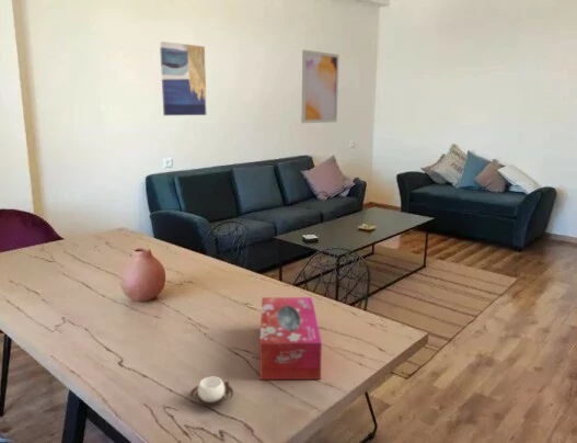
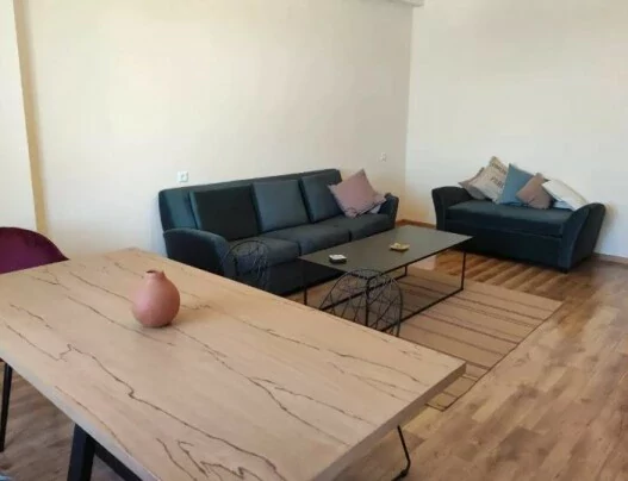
- tissue box [258,296,323,380]
- wall art [300,48,341,124]
- wall art [159,41,208,116]
- cup [188,375,234,407]
